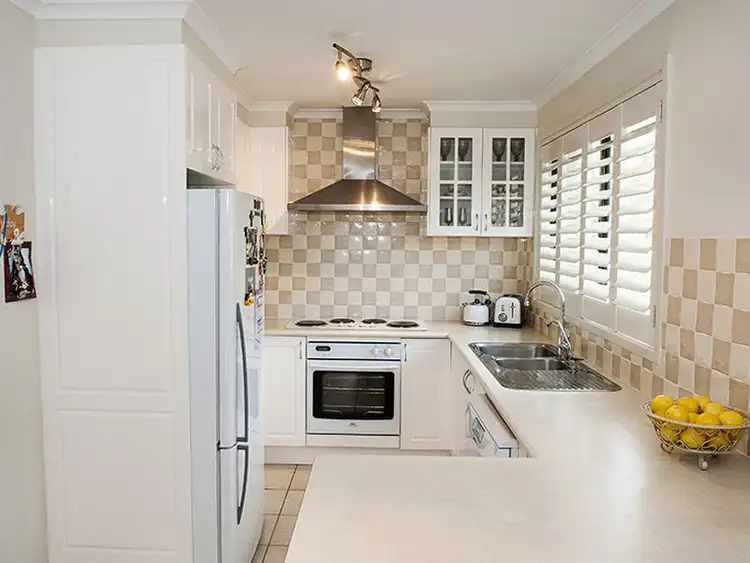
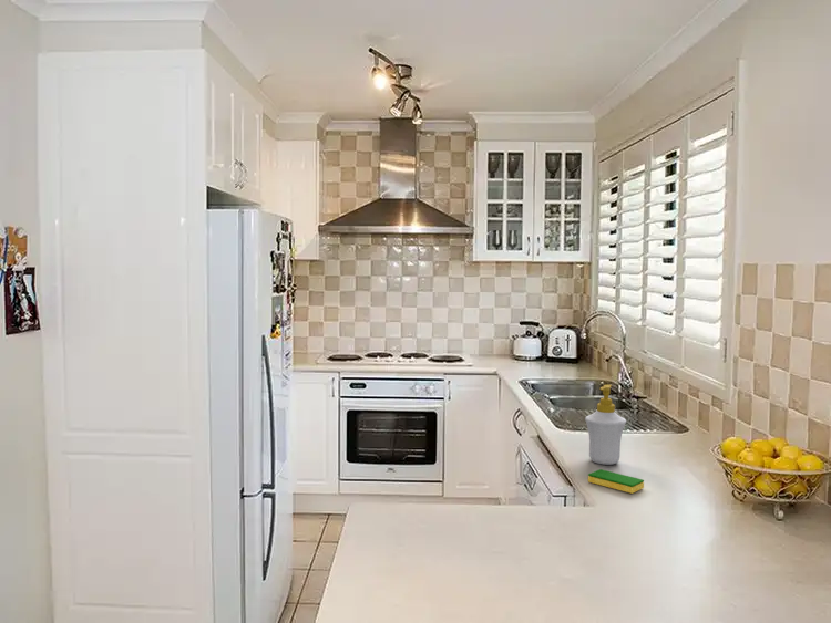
+ soap bottle [584,383,627,466]
+ dish sponge [587,468,645,495]
